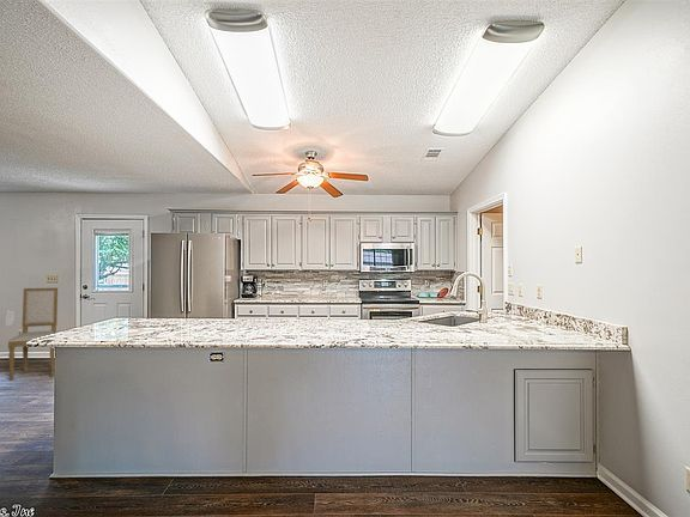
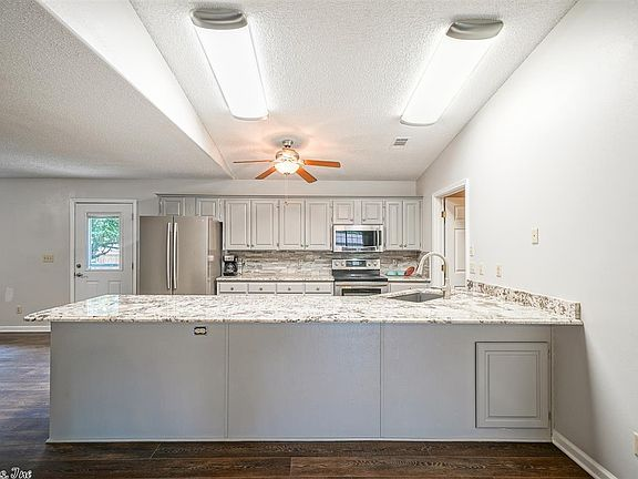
- dining chair [7,287,59,382]
